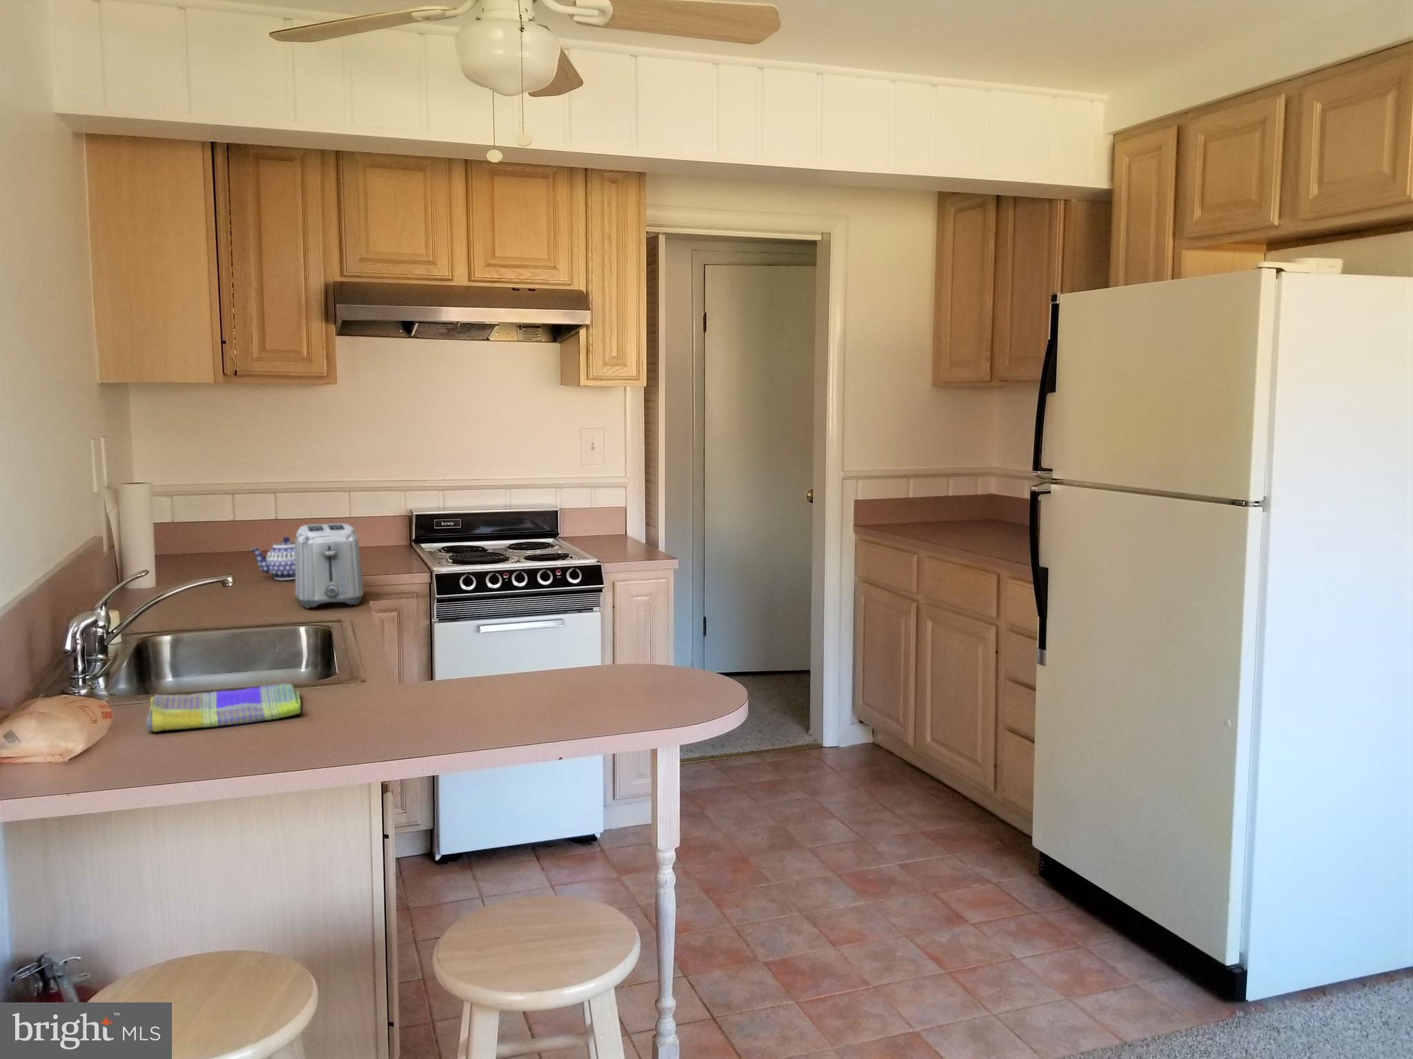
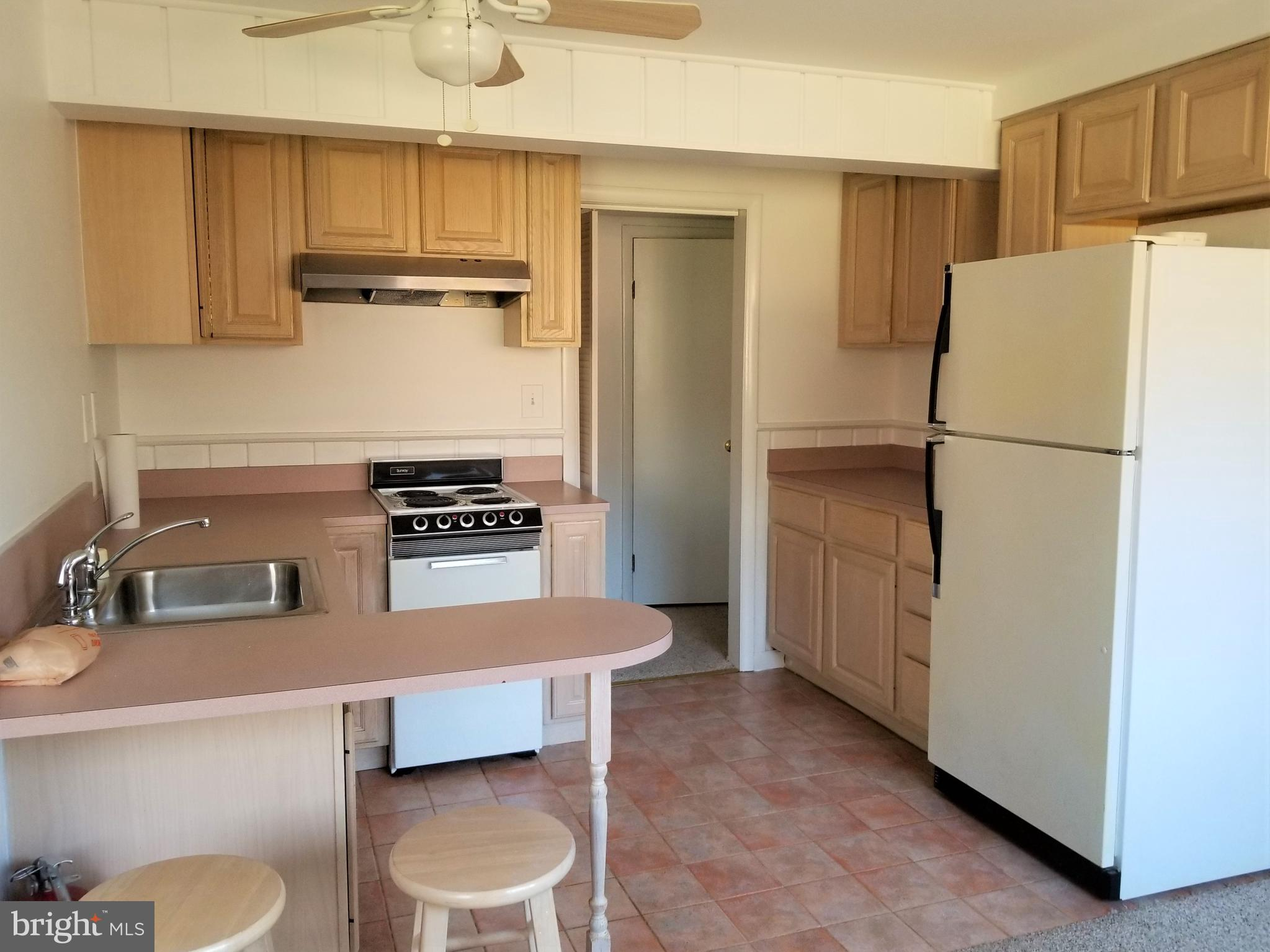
- teapot [249,536,296,581]
- dish towel [146,683,302,733]
- toaster [294,523,365,608]
